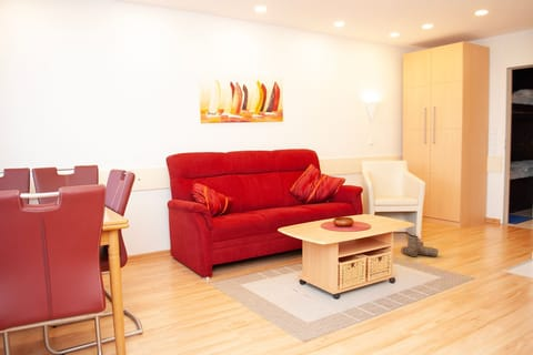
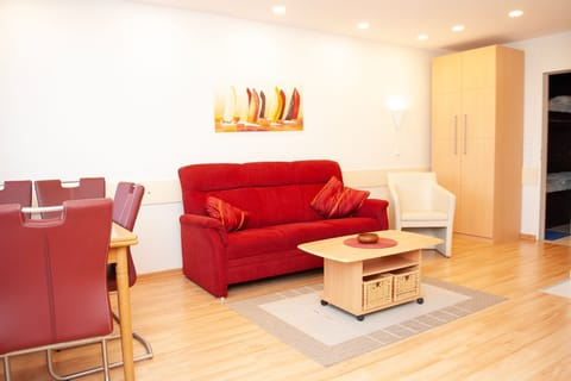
- boots [400,234,439,258]
